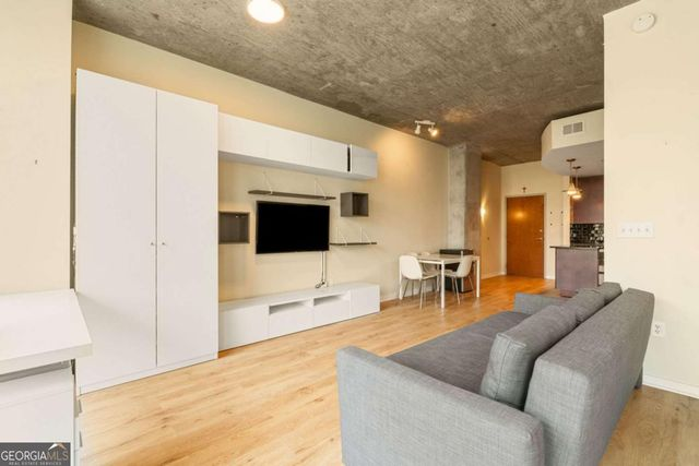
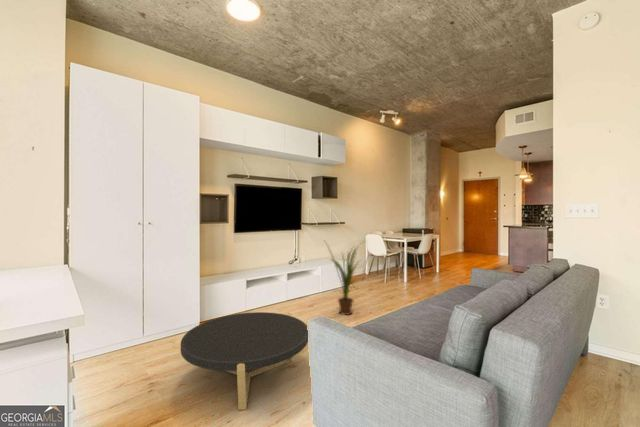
+ coffee table [180,311,309,411]
+ house plant [324,240,367,316]
